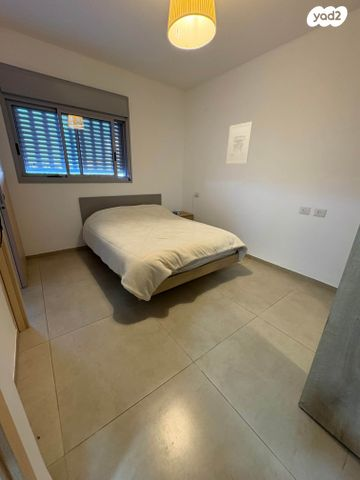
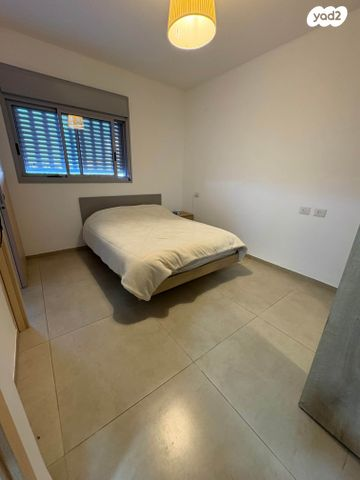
- wall art [225,121,253,165]
